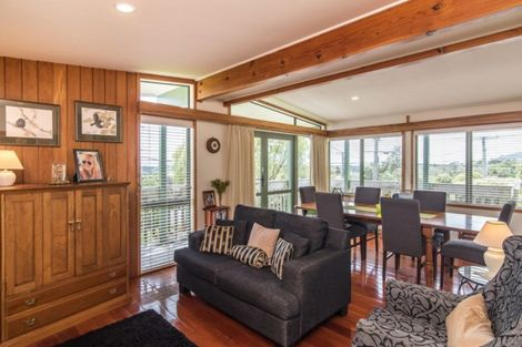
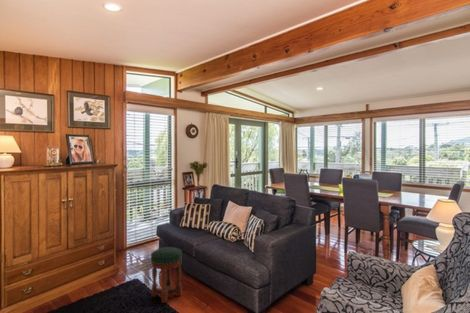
+ stool [150,246,183,304]
